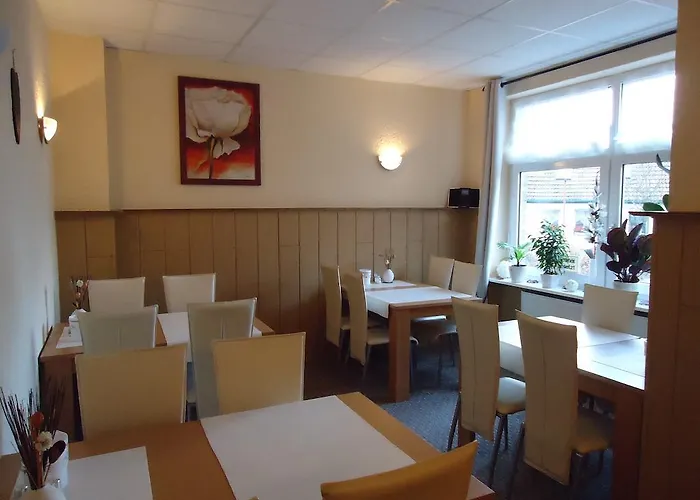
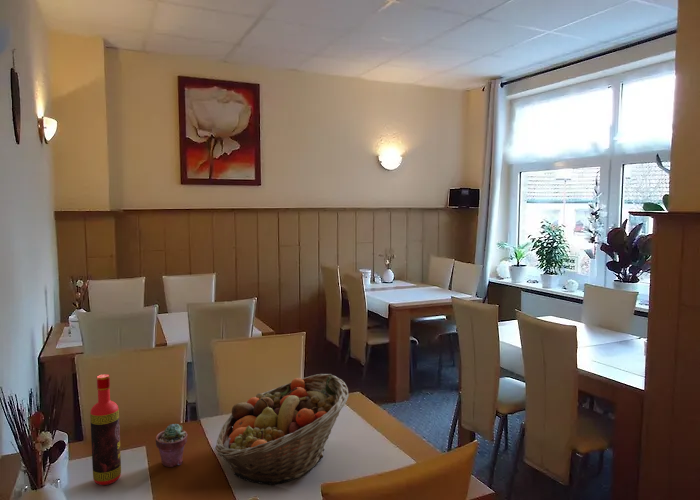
+ bottle [89,373,122,486]
+ fruit basket [215,373,350,487]
+ potted succulent [155,423,188,468]
